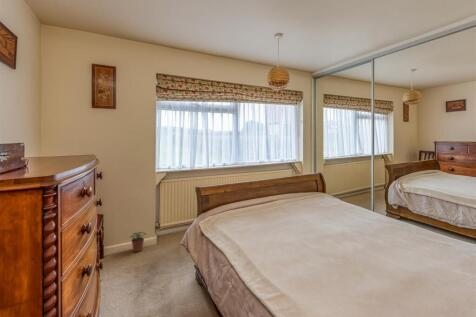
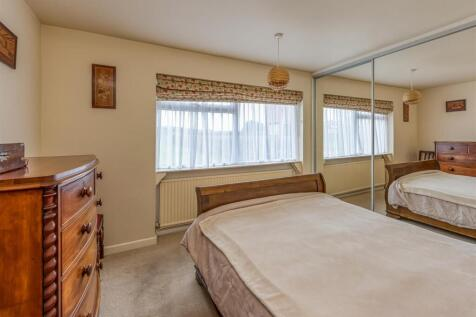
- potted plant [129,231,148,253]
